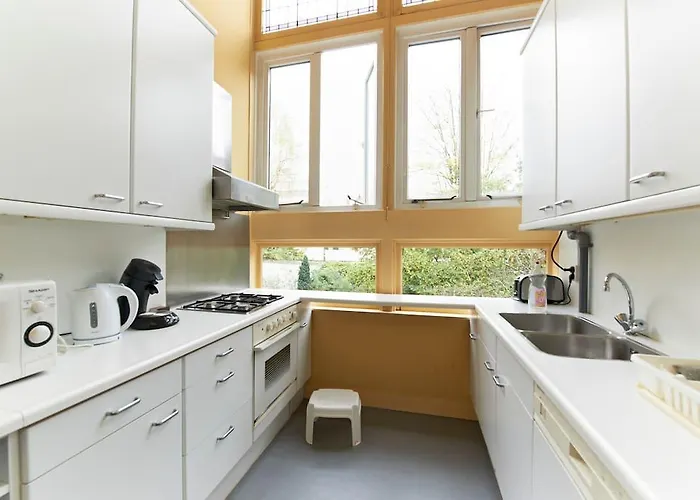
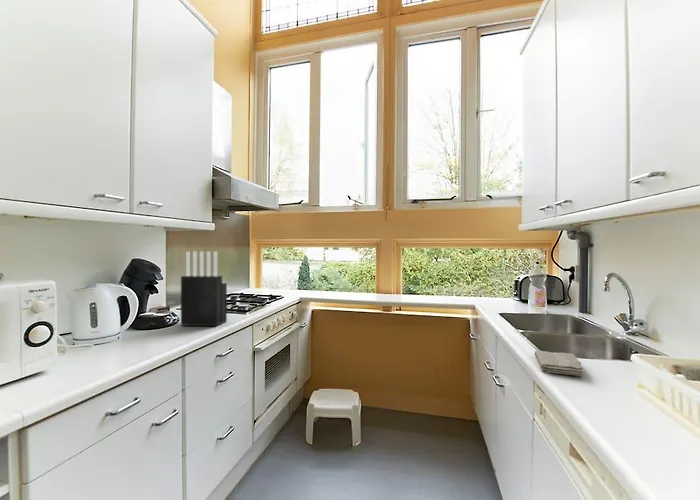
+ washcloth [534,350,584,377]
+ knife block [180,251,228,327]
